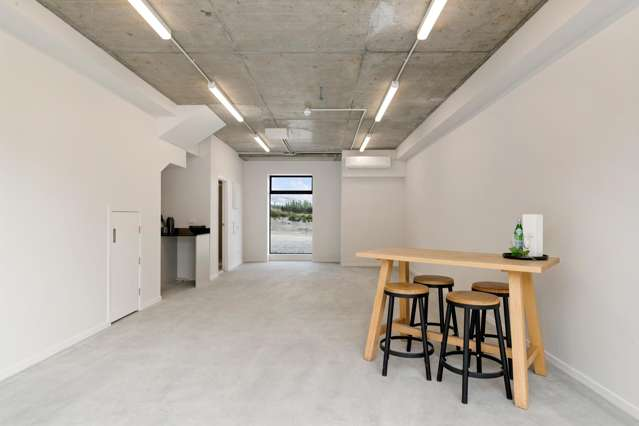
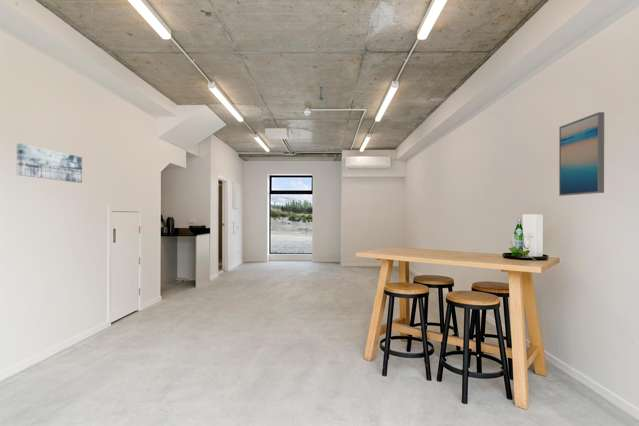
+ wall art [16,143,83,184]
+ wall art [558,111,605,197]
